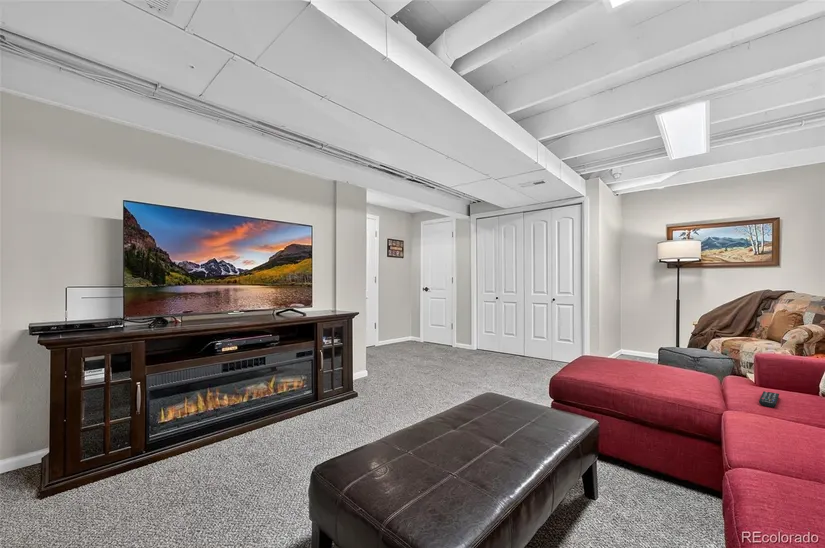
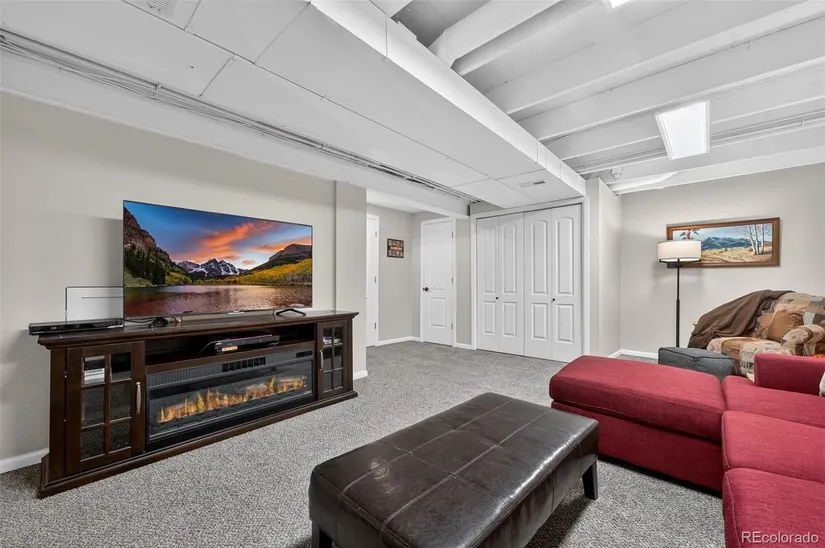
- remote control [758,390,780,408]
